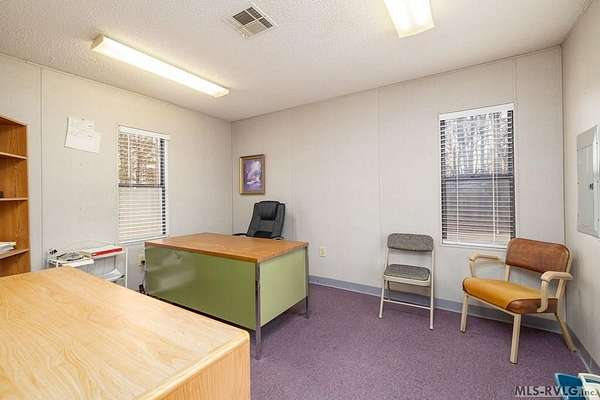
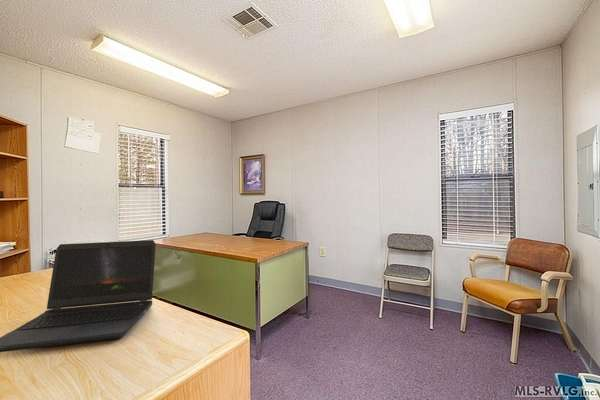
+ laptop computer [0,239,157,353]
